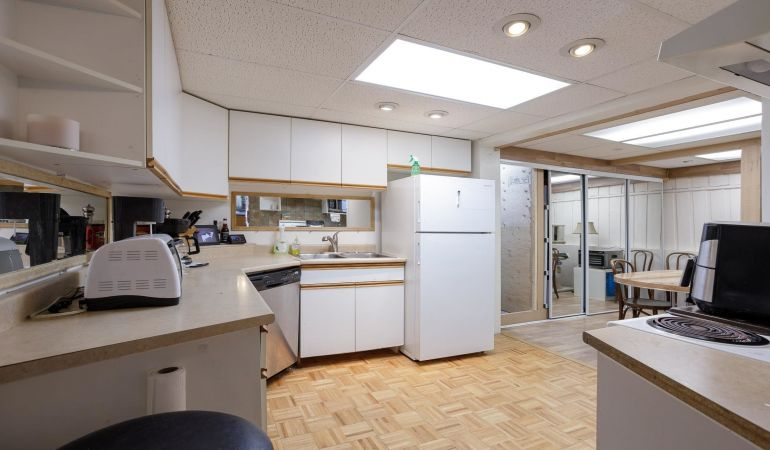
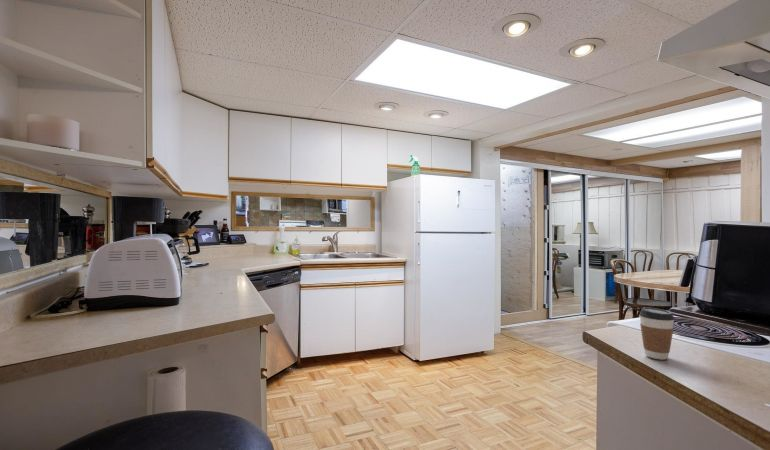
+ coffee cup [638,307,676,361]
